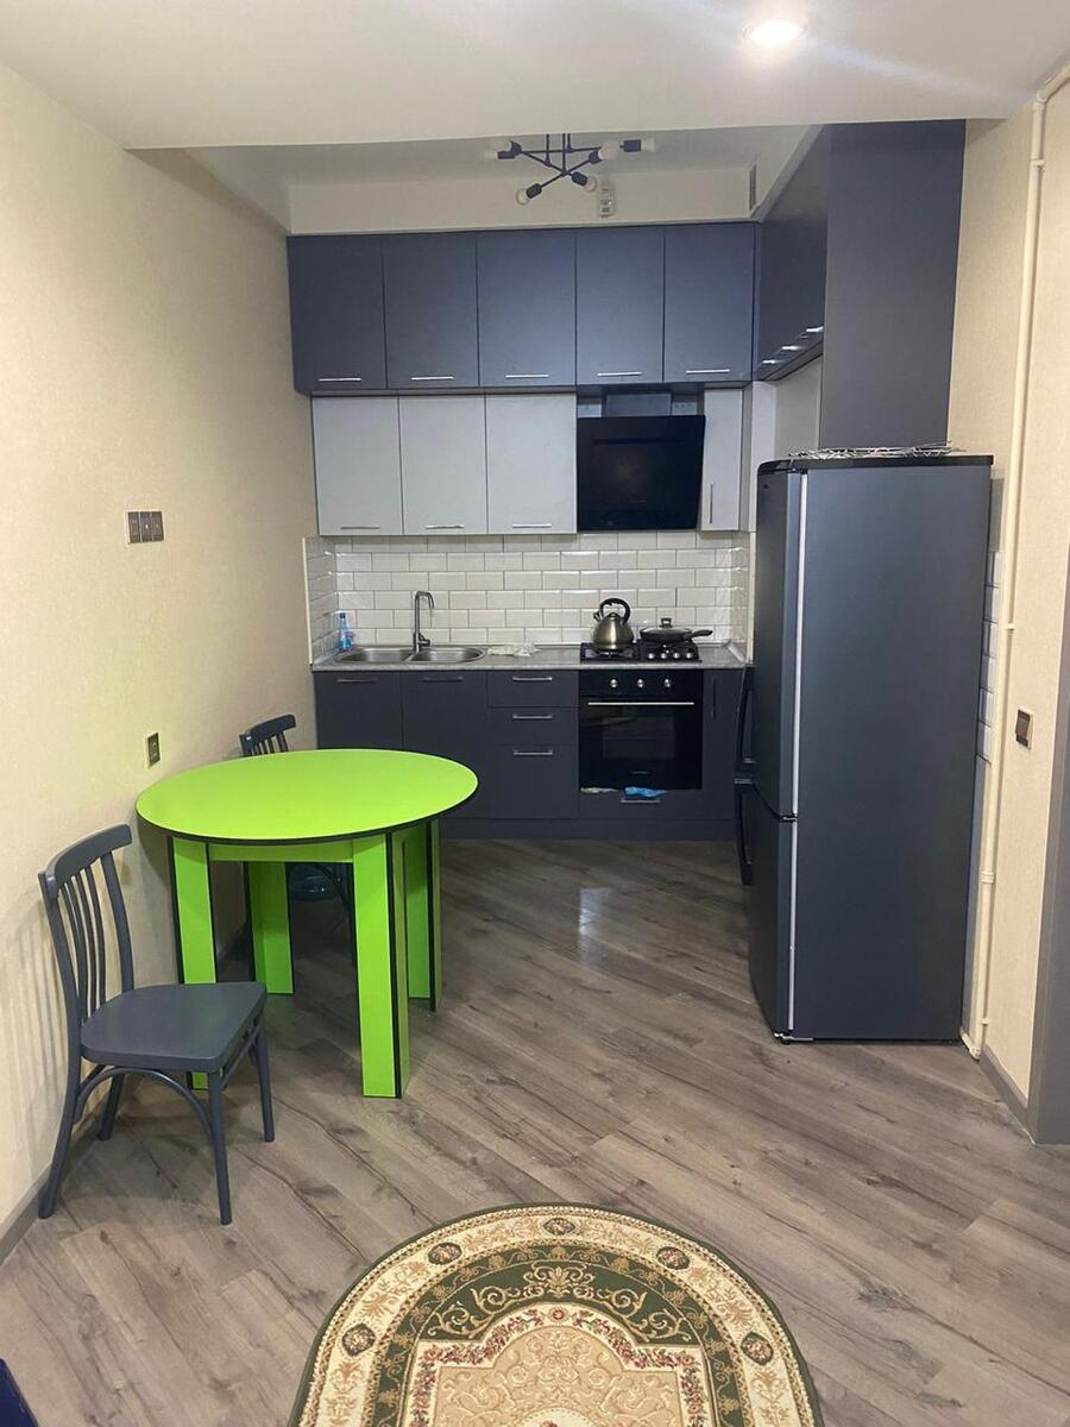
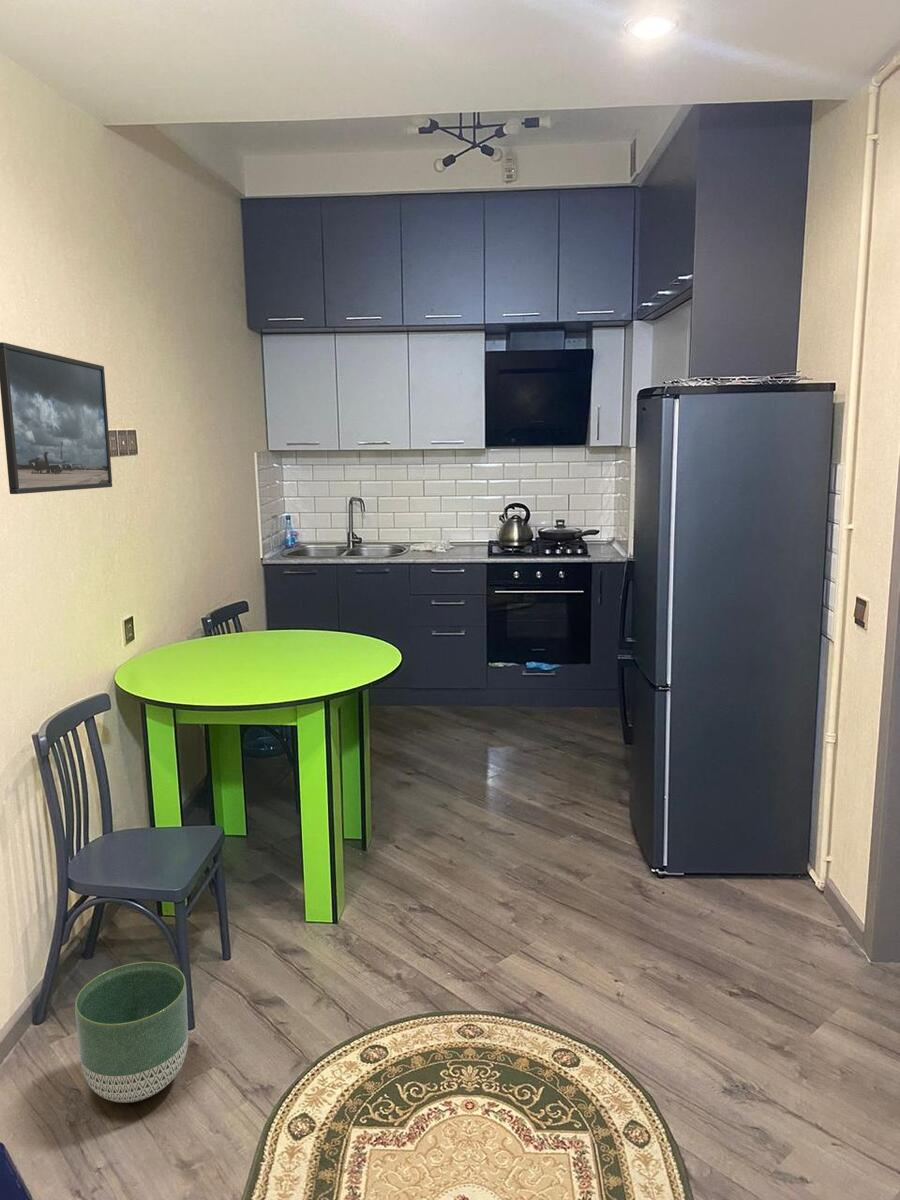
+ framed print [0,341,113,495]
+ planter [74,961,189,1104]
